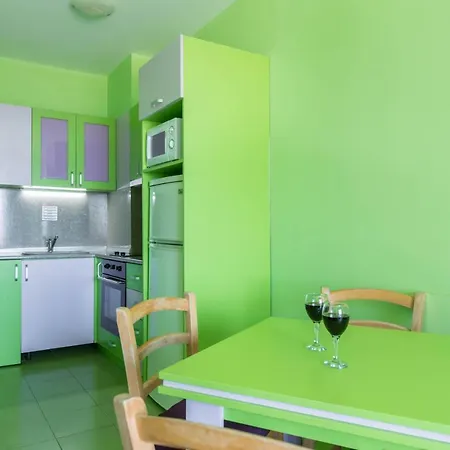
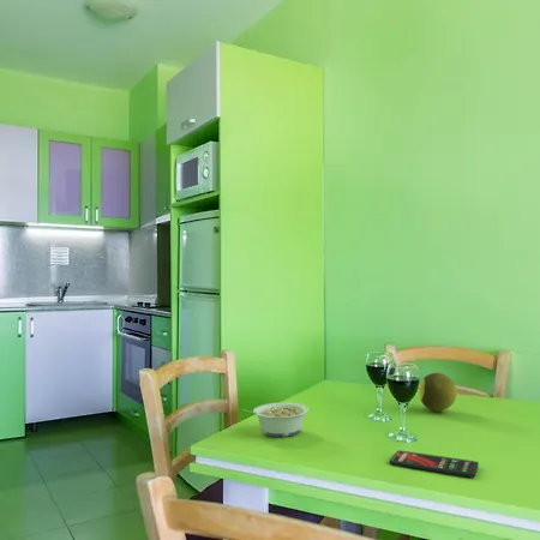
+ legume [242,401,311,438]
+ fruit [419,372,457,413]
+ smartphone [389,450,480,478]
